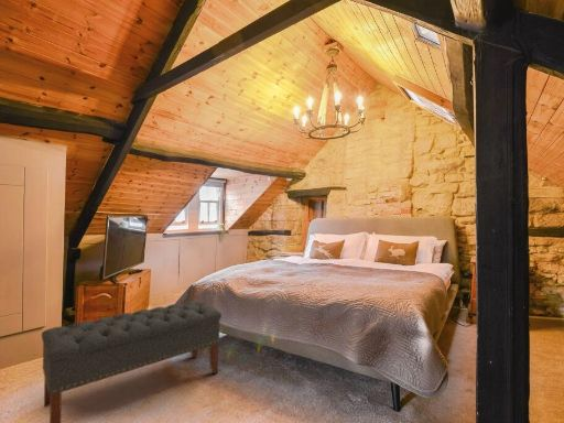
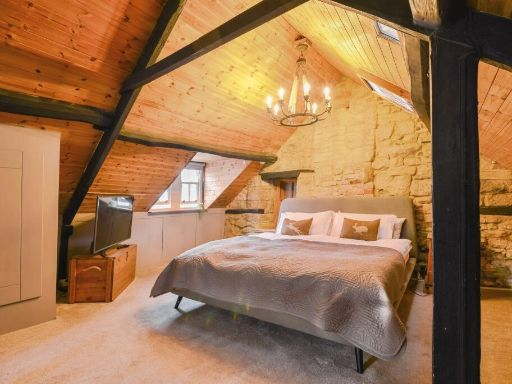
- bench [41,300,223,423]
